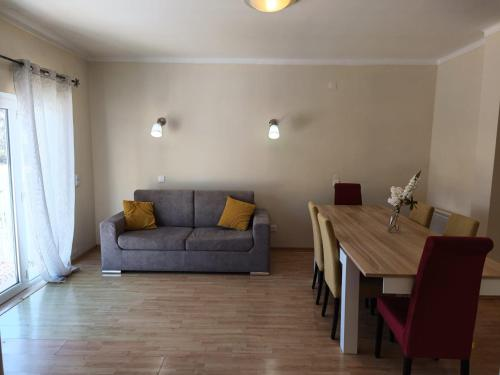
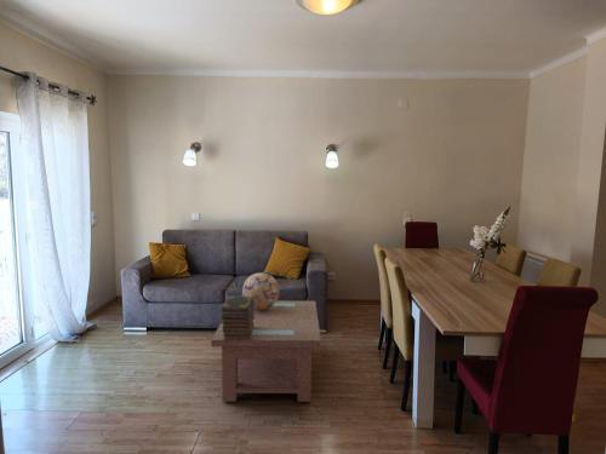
+ book stack [219,294,255,340]
+ coffee table [210,299,322,403]
+ decorative globe [241,271,280,310]
